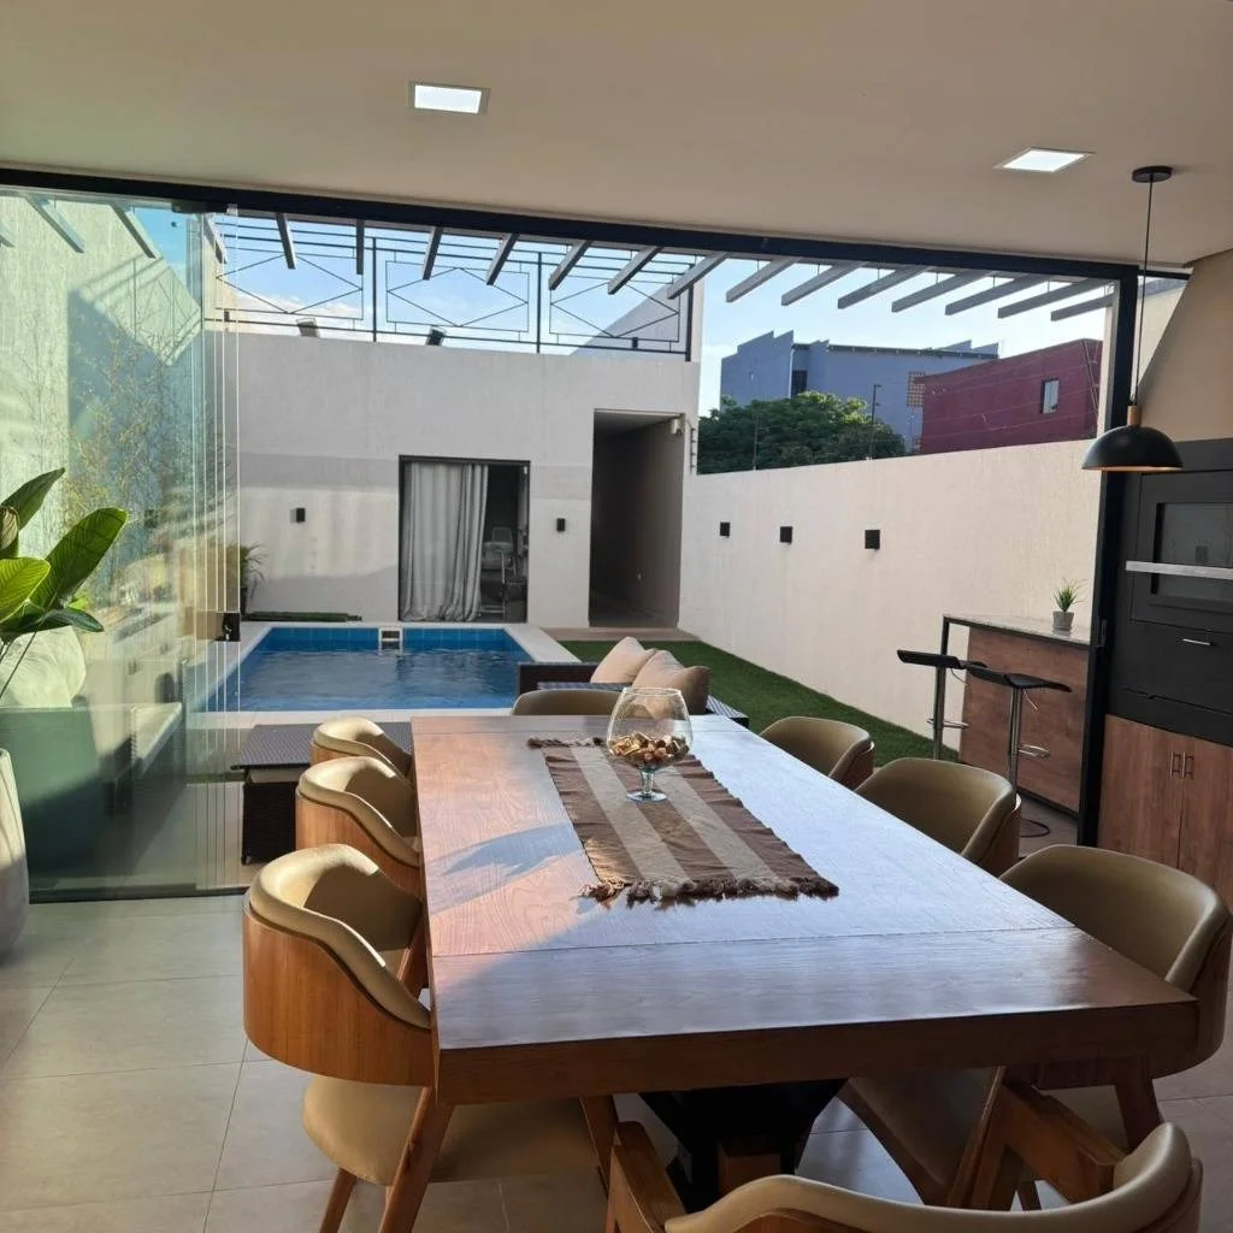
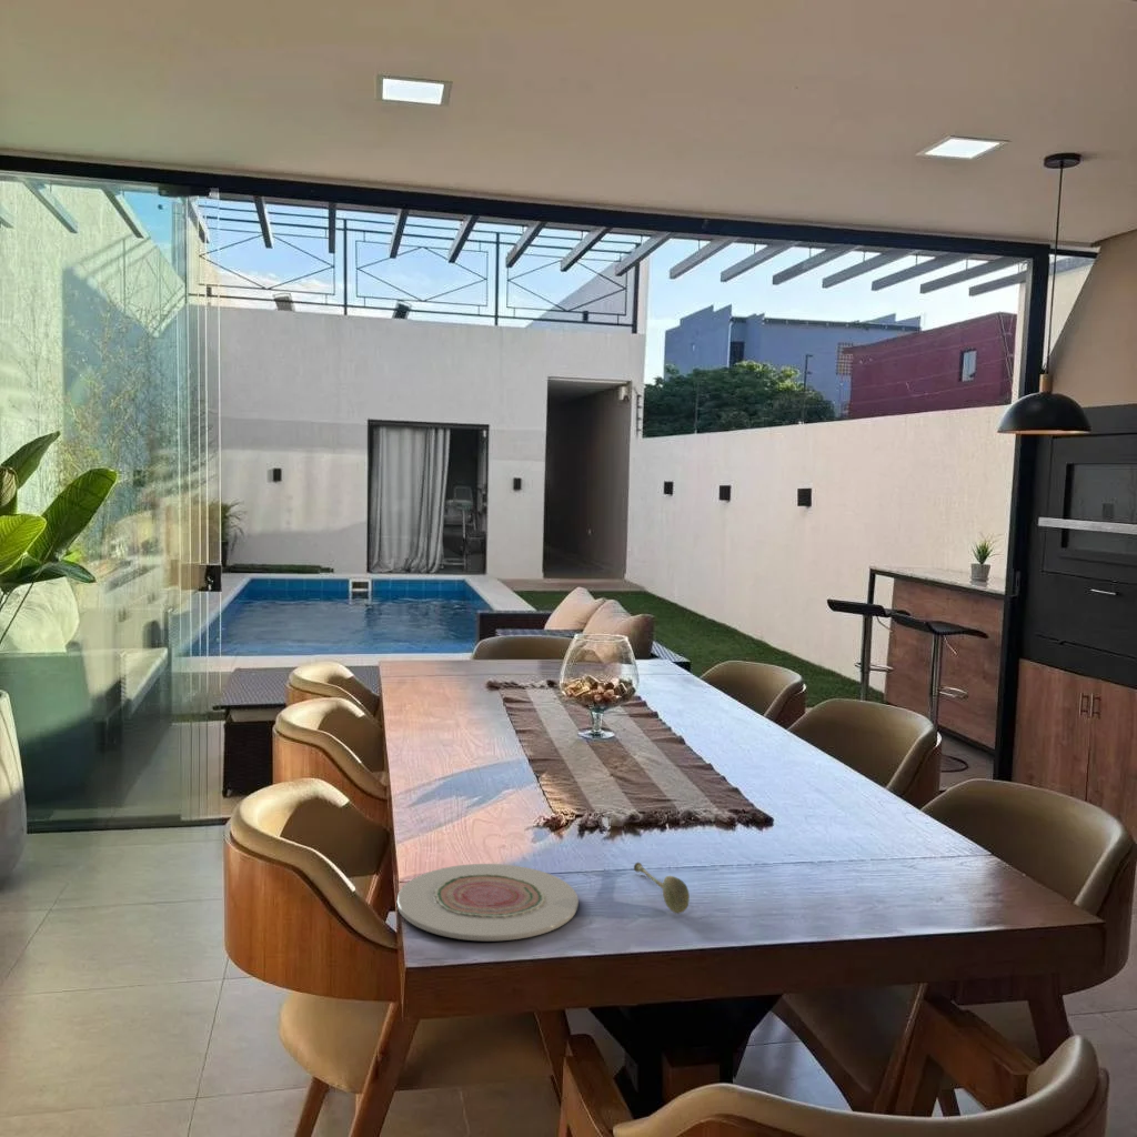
+ soupspoon [633,862,691,914]
+ plate [395,863,580,942]
